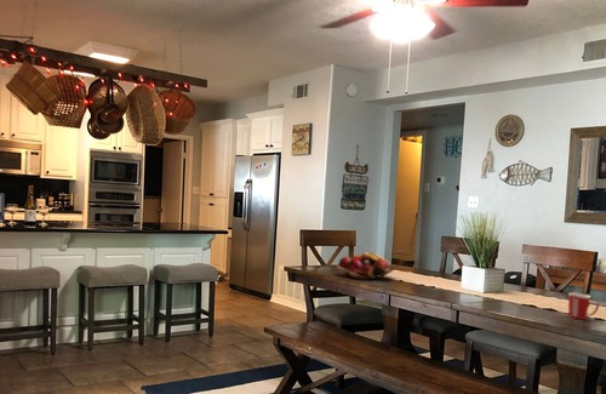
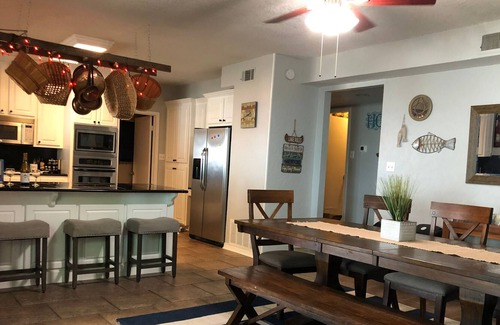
- fruit basket [336,251,396,281]
- mug [567,292,600,321]
